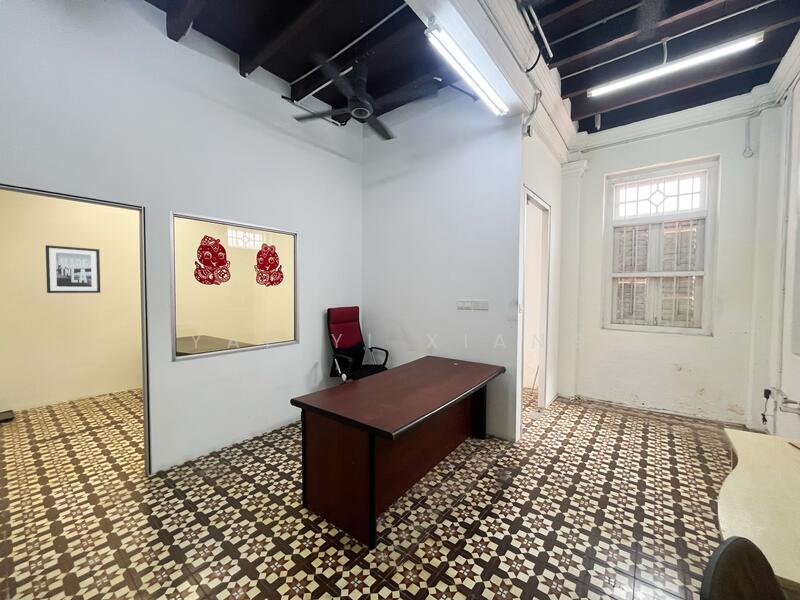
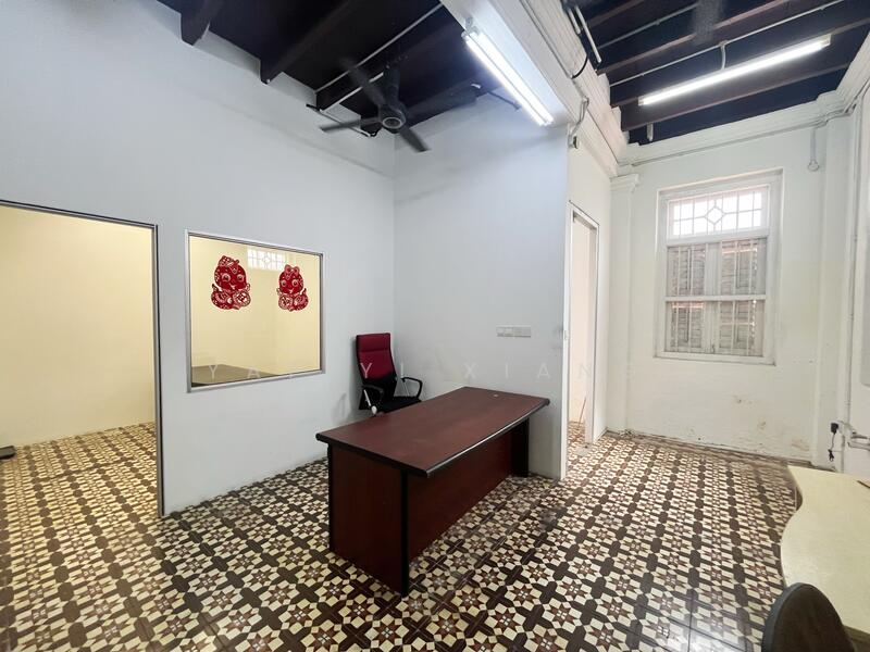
- wall art [45,244,101,294]
